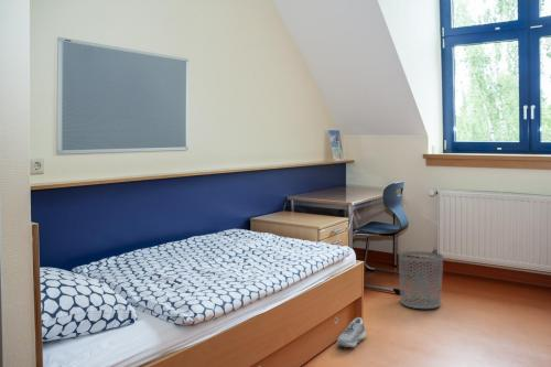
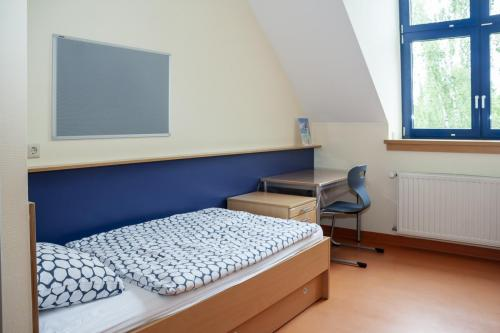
- waste bin [398,250,444,310]
- shoe [336,316,367,348]
